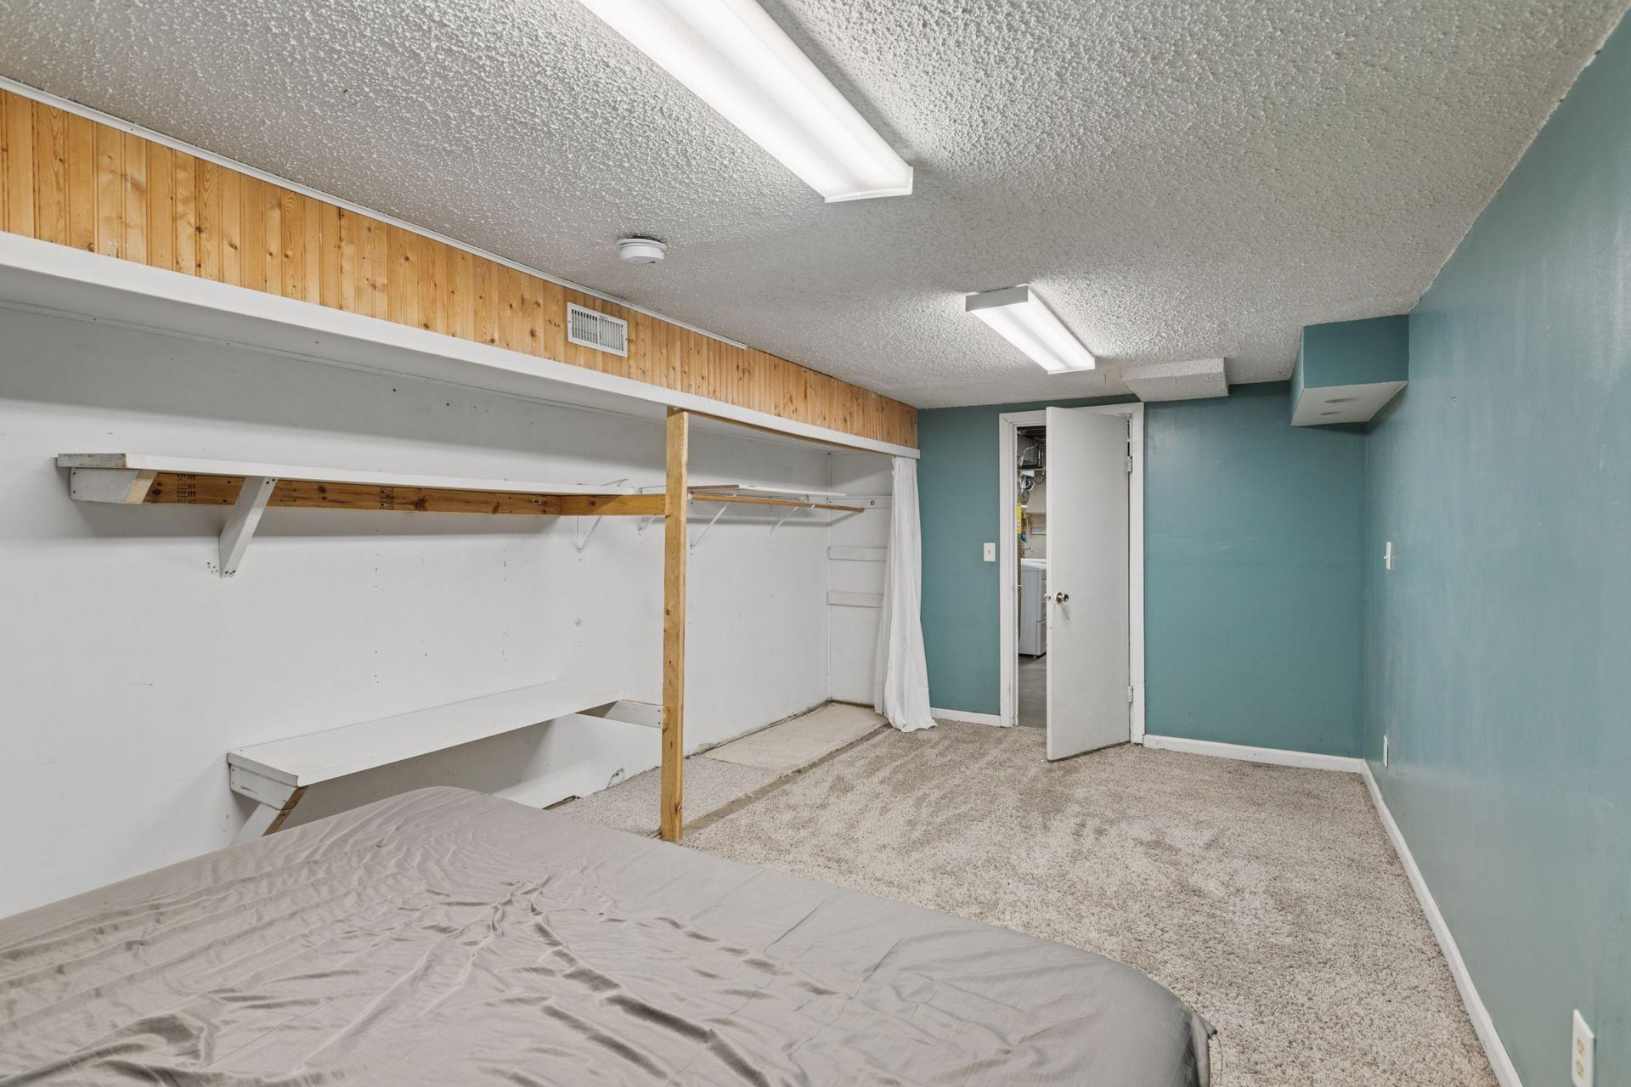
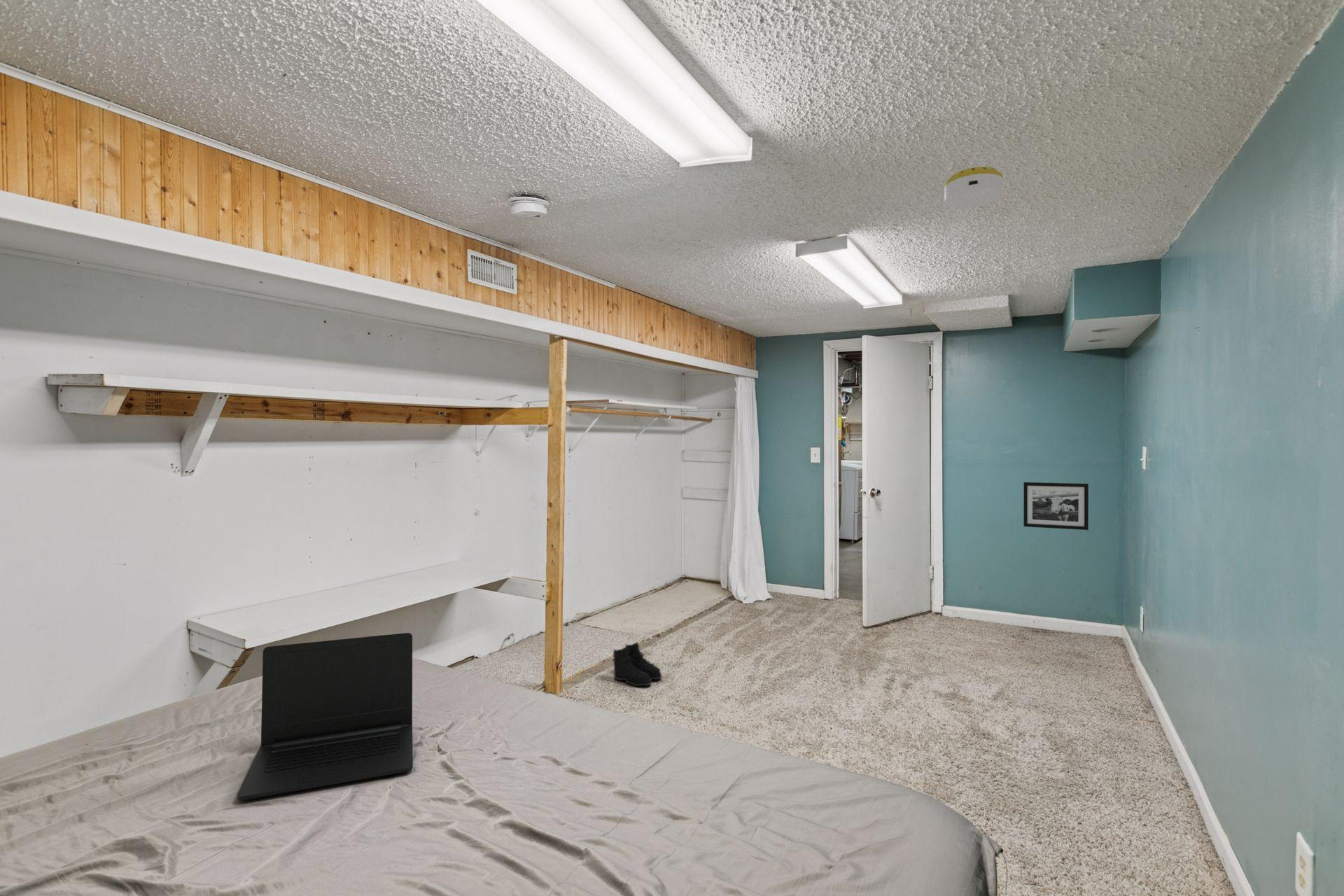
+ boots [611,641,663,687]
+ smoke detector [944,166,1004,209]
+ picture frame [1023,482,1089,531]
+ laptop [237,632,414,801]
